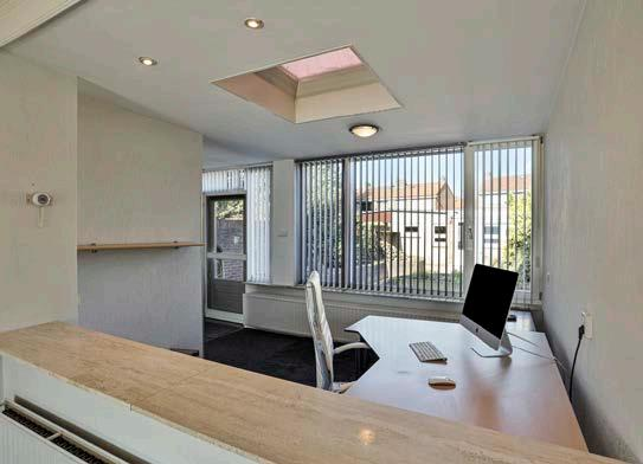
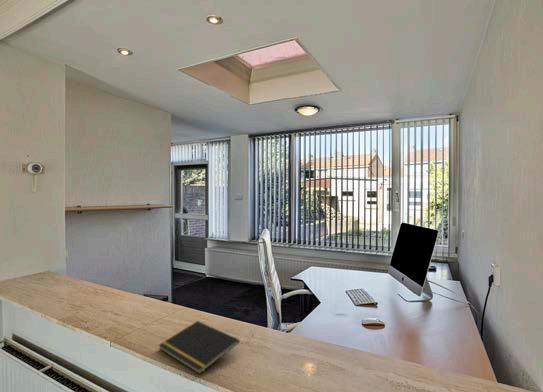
+ notepad [158,320,240,375]
